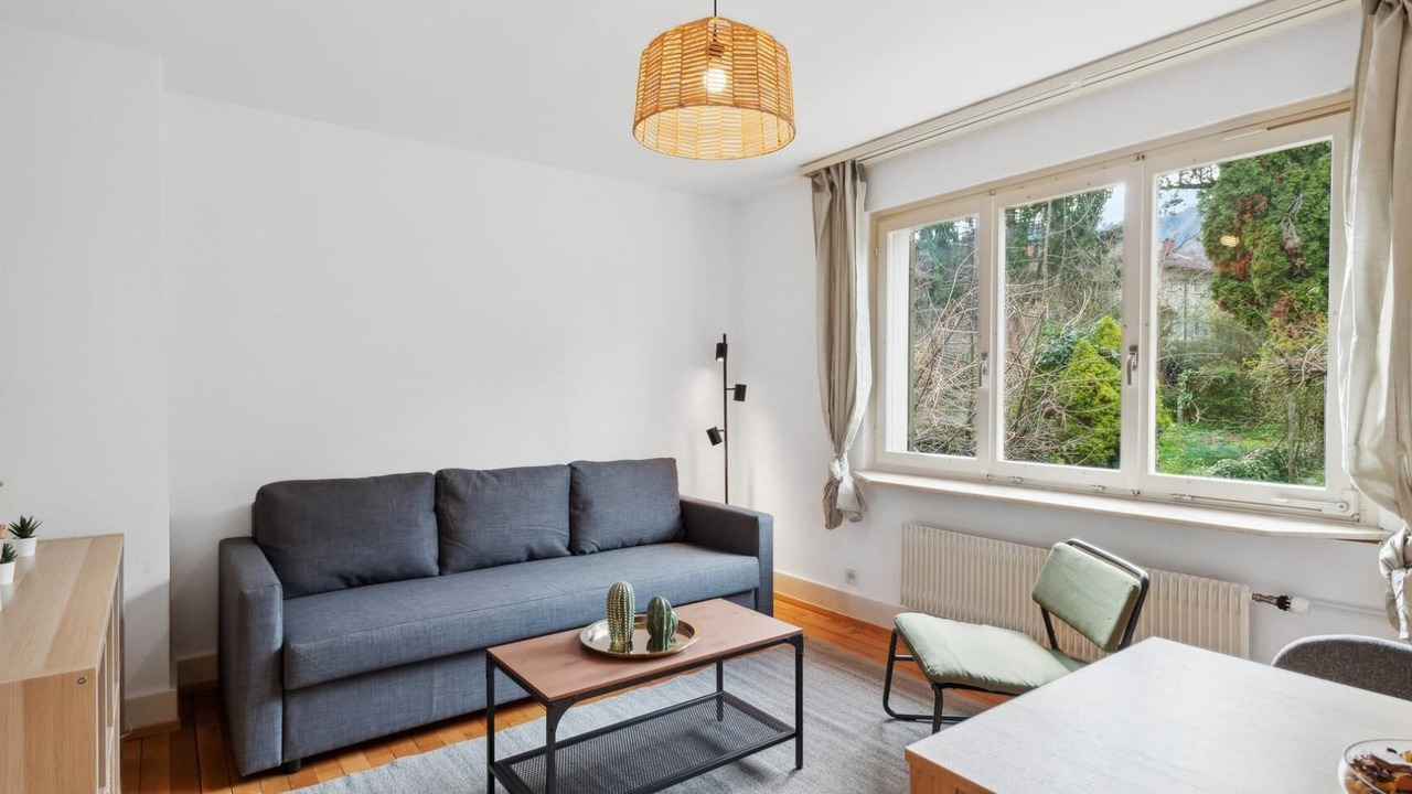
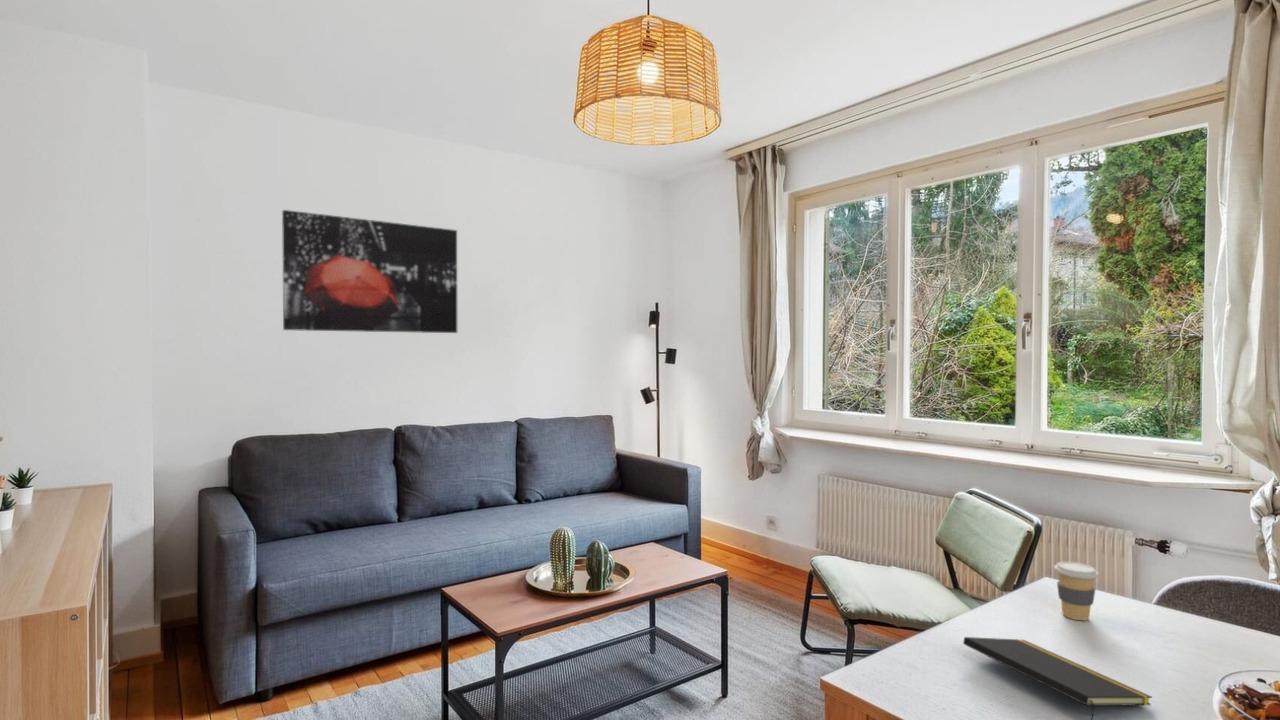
+ coffee cup [1053,561,1100,621]
+ notepad [962,636,1153,720]
+ wall art [281,209,458,334]
